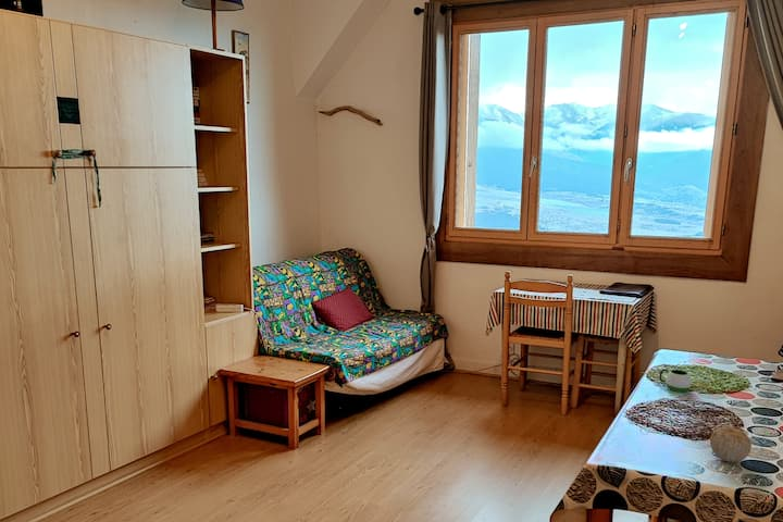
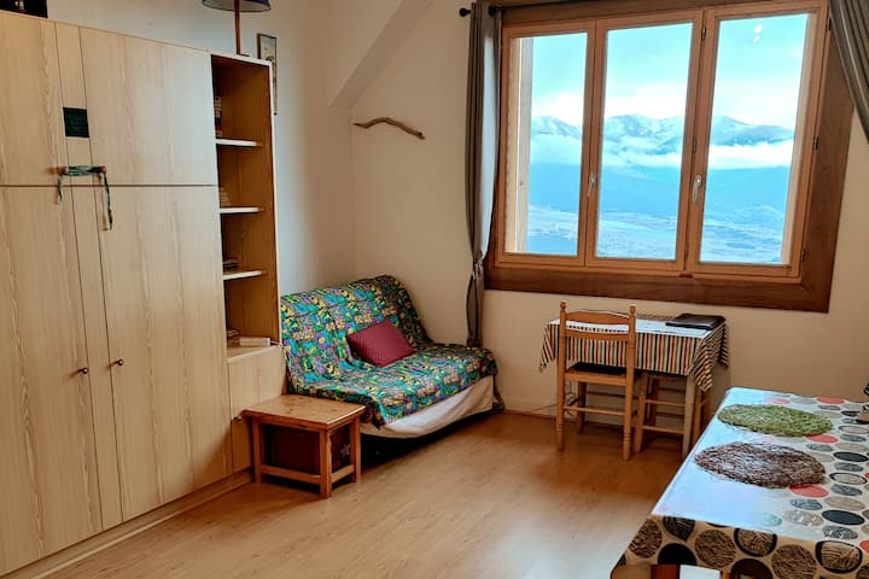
- fruit [709,425,753,463]
- mug [654,369,692,393]
